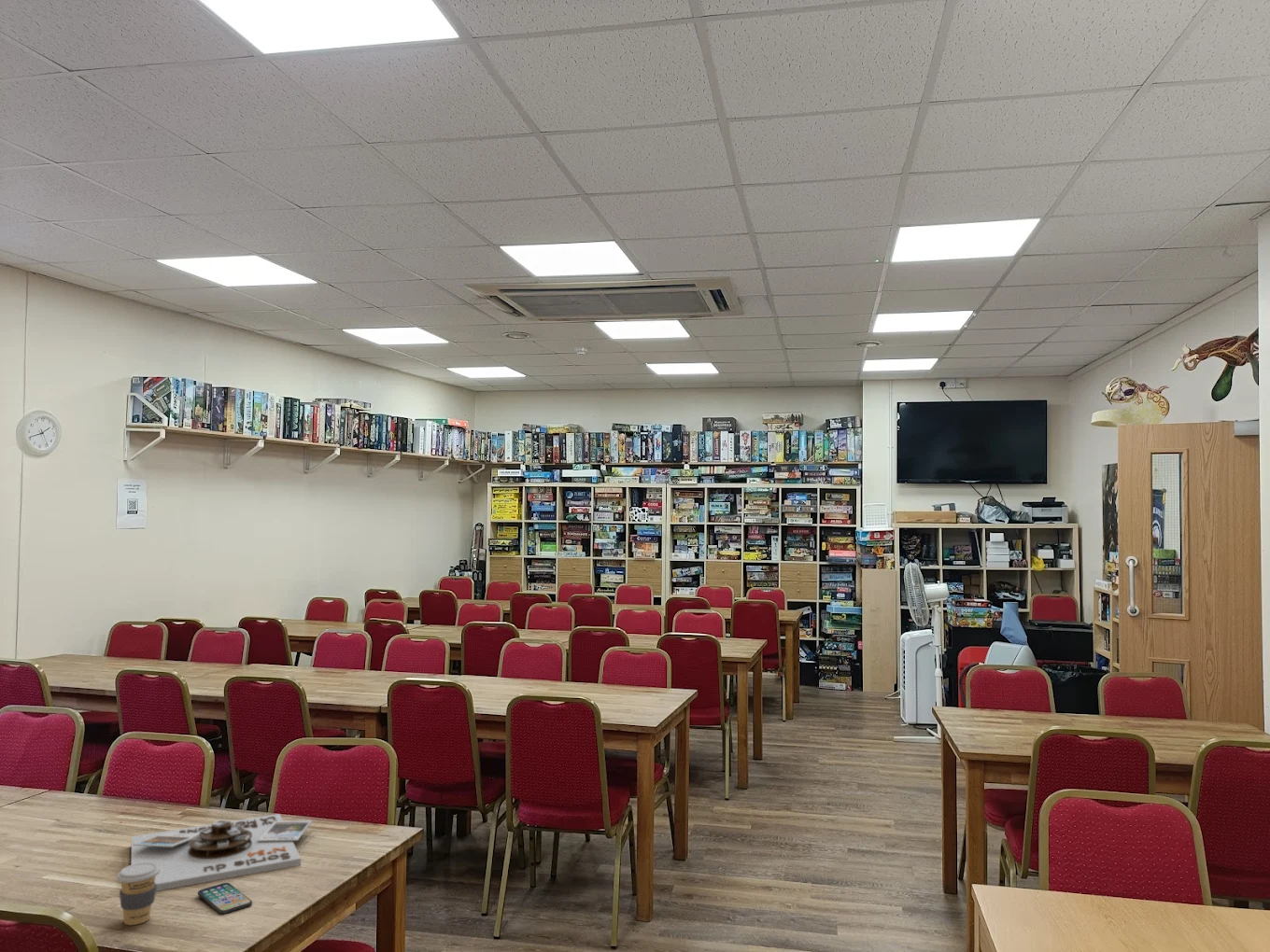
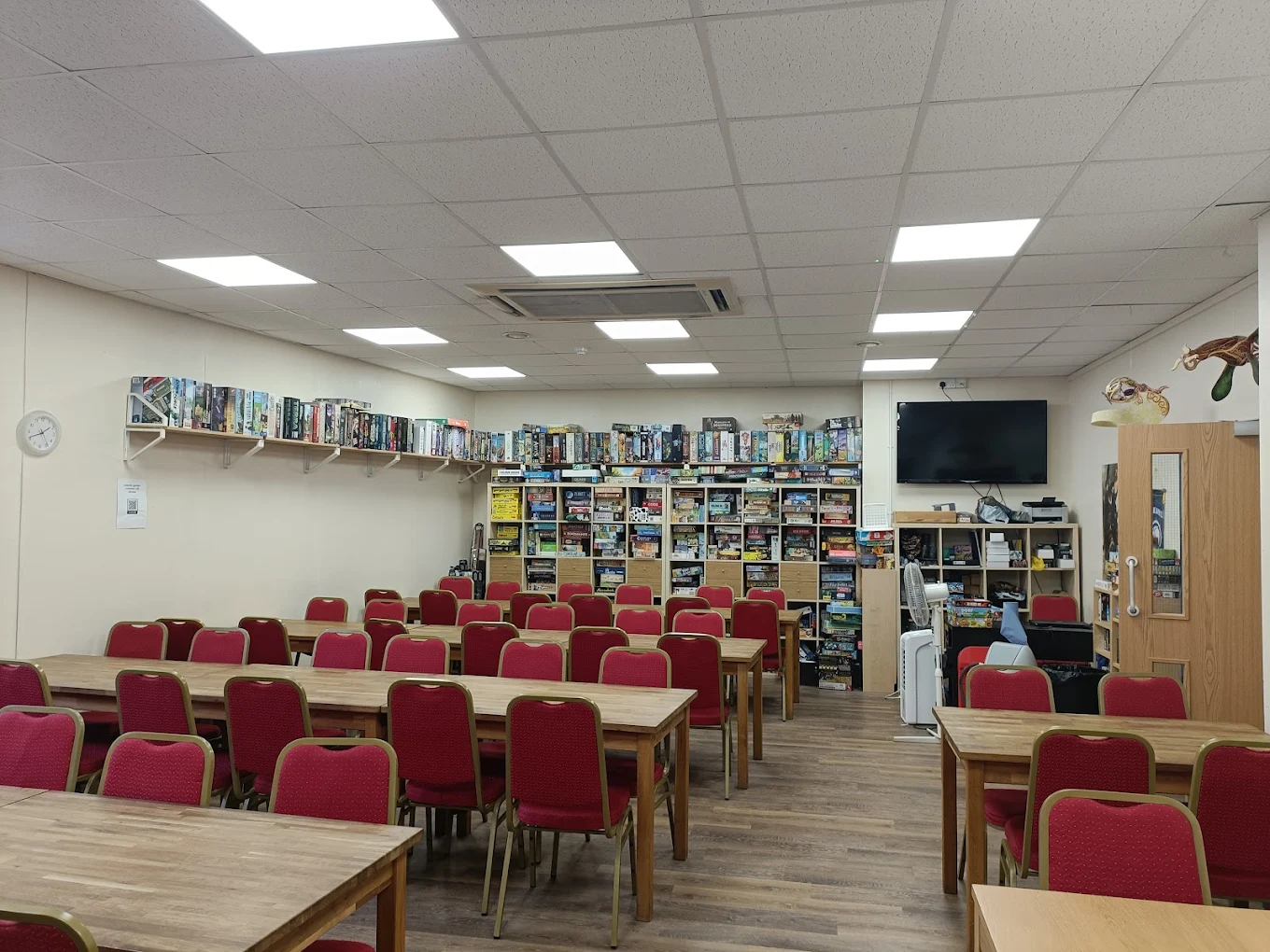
- coffee cup [116,862,160,926]
- board game [130,813,314,892]
- smartphone [197,882,253,915]
